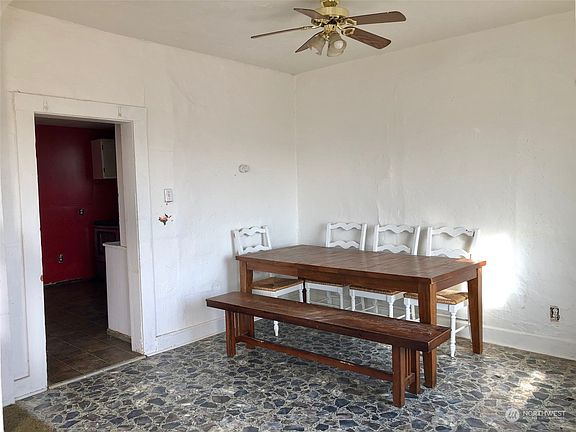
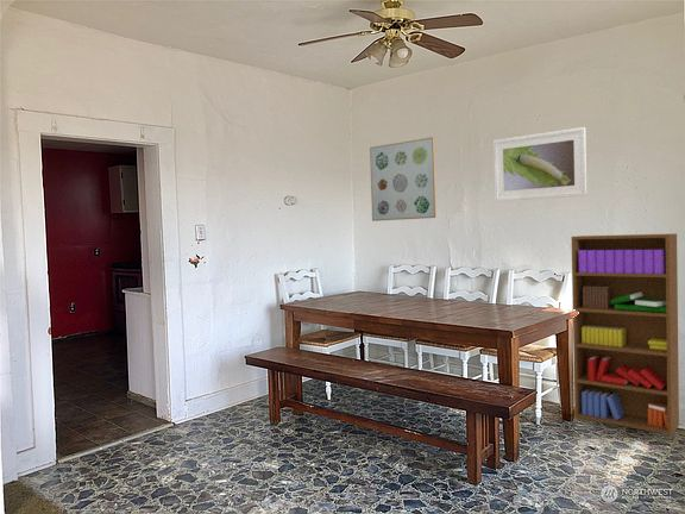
+ wall art [369,136,438,222]
+ bookshelf [571,232,680,437]
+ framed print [492,126,587,203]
